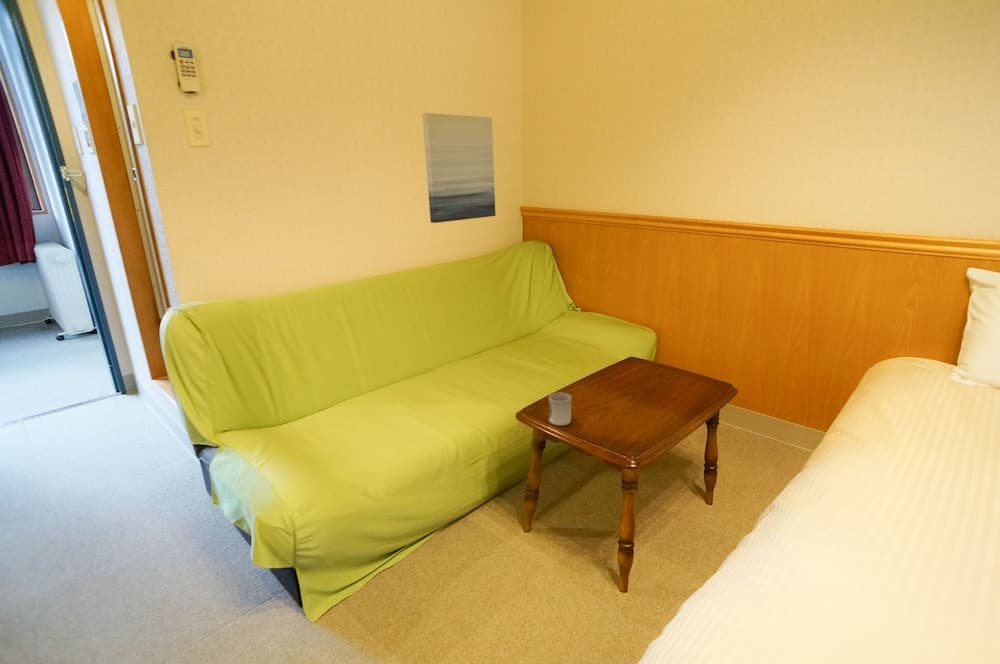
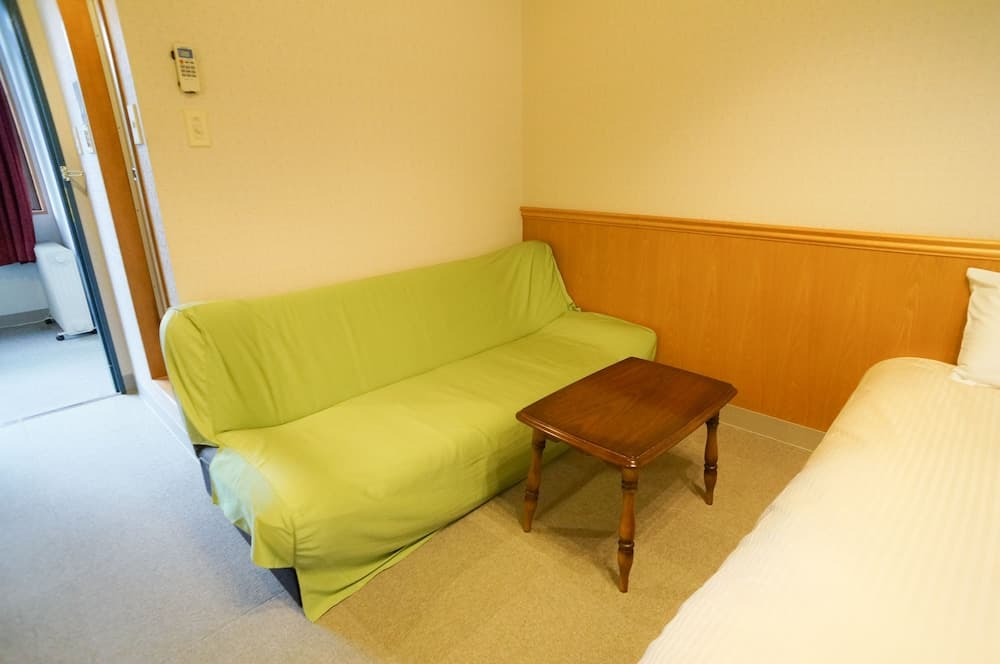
- wall art [422,112,497,224]
- cup [548,391,572,427]
